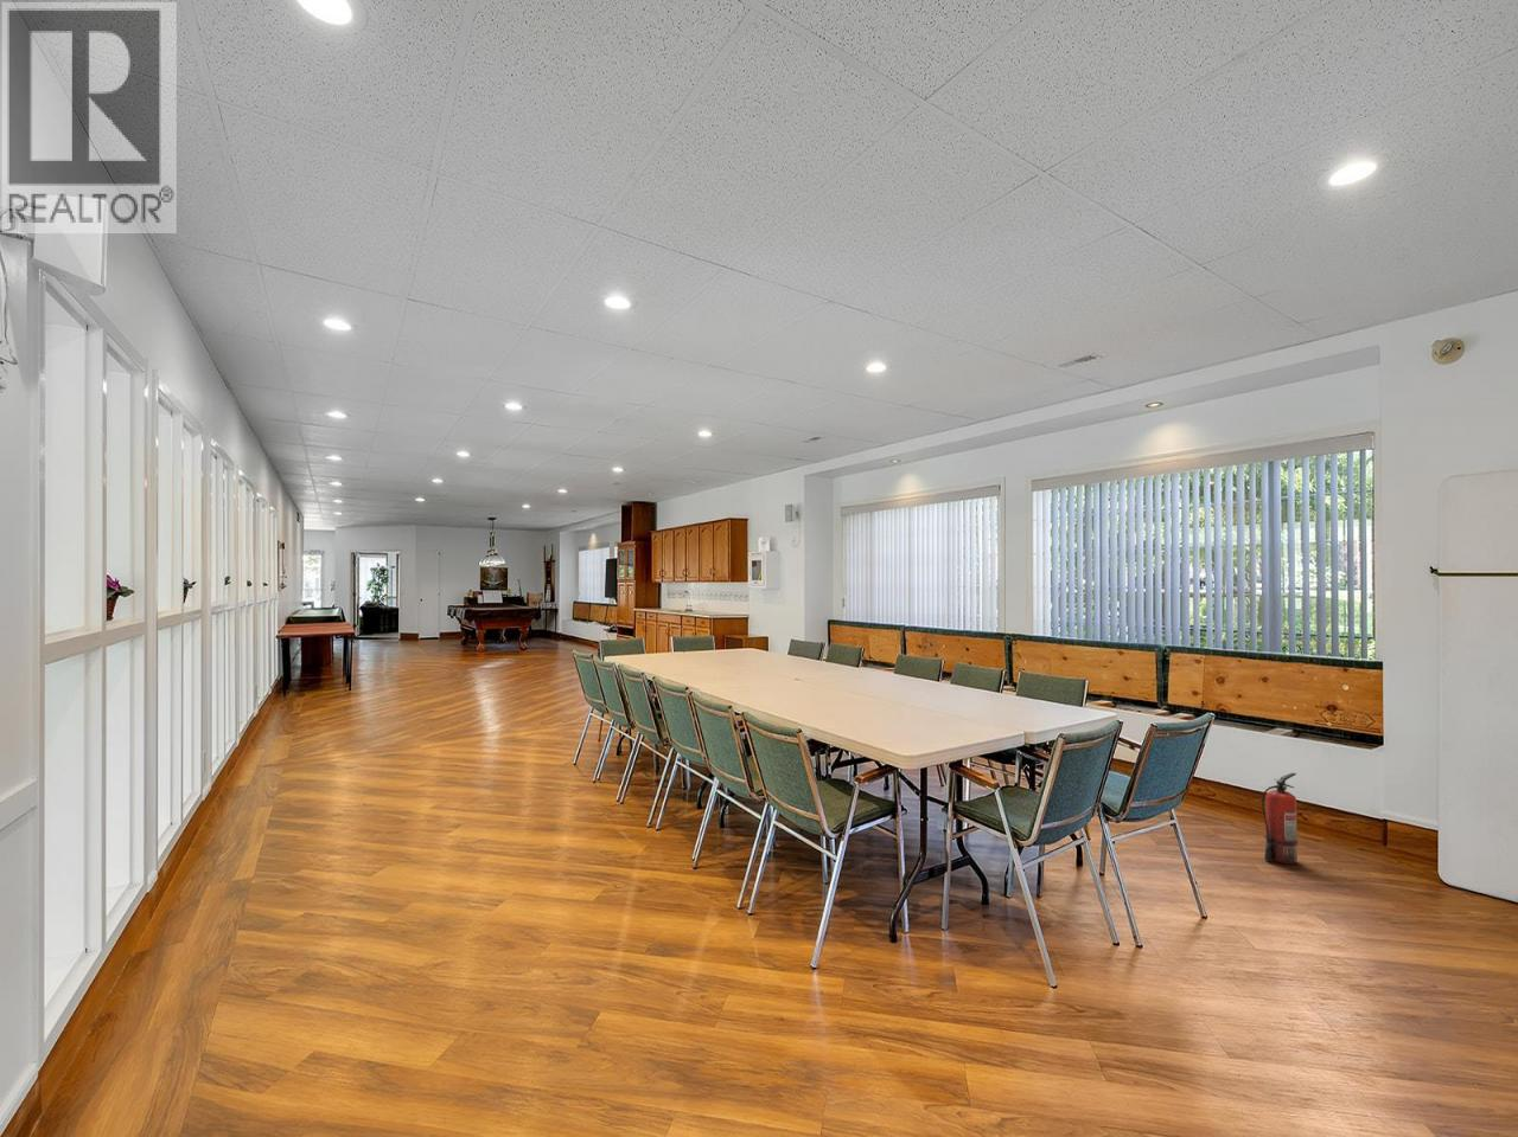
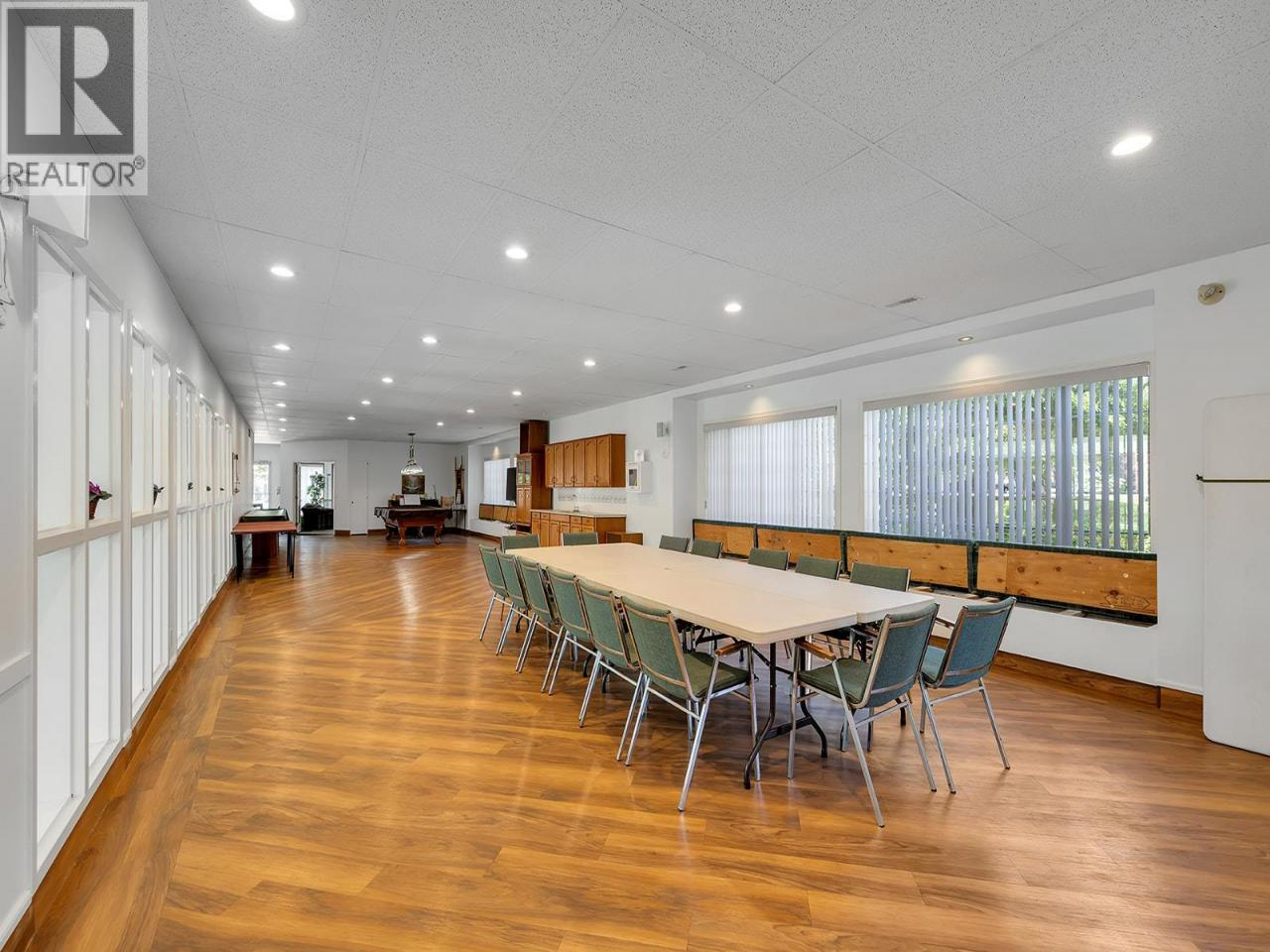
- fire extinguisher [1261,773,1298,866]
